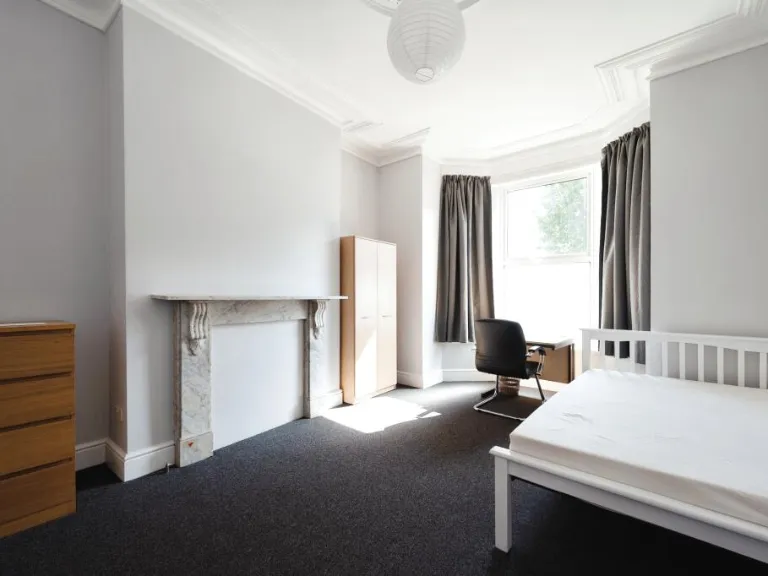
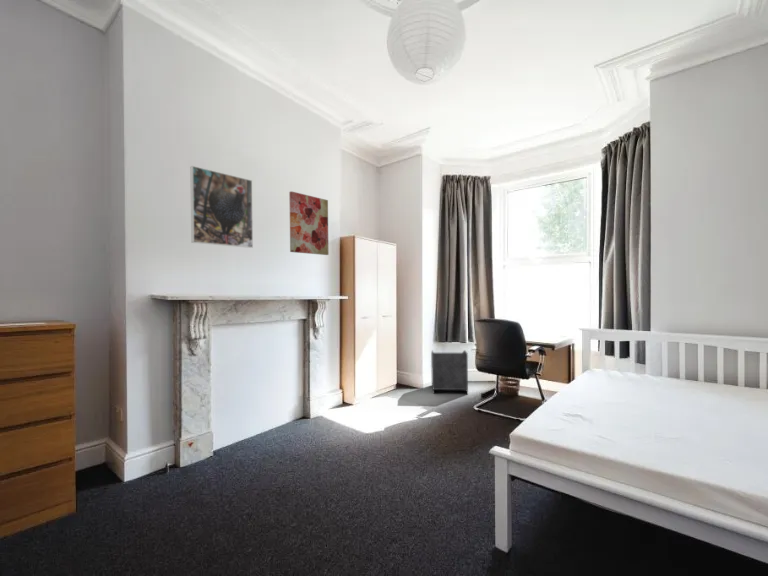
+ wall art [288,190,330,256]
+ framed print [190,165,254,249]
+ waste basket [430,349,469,396]
